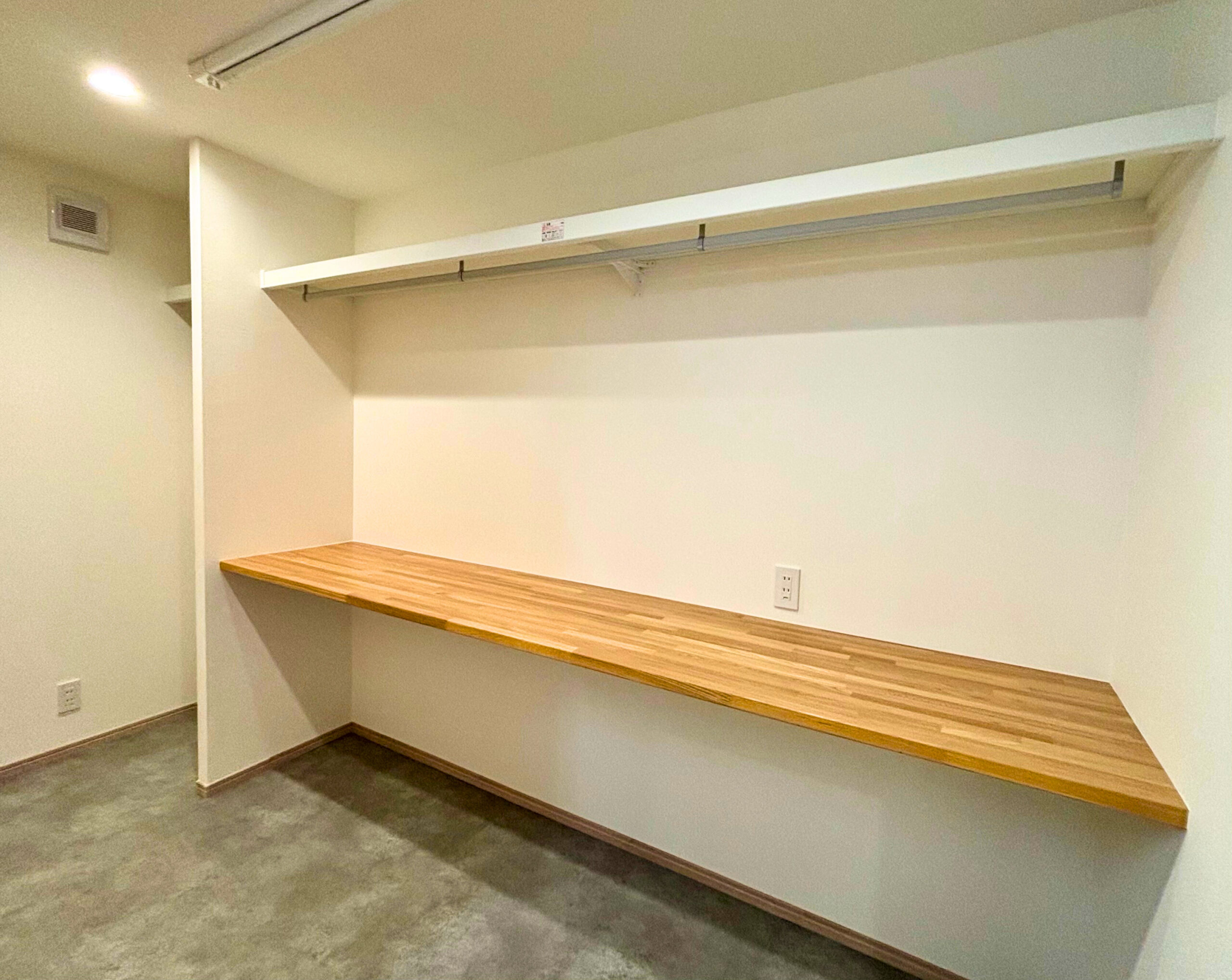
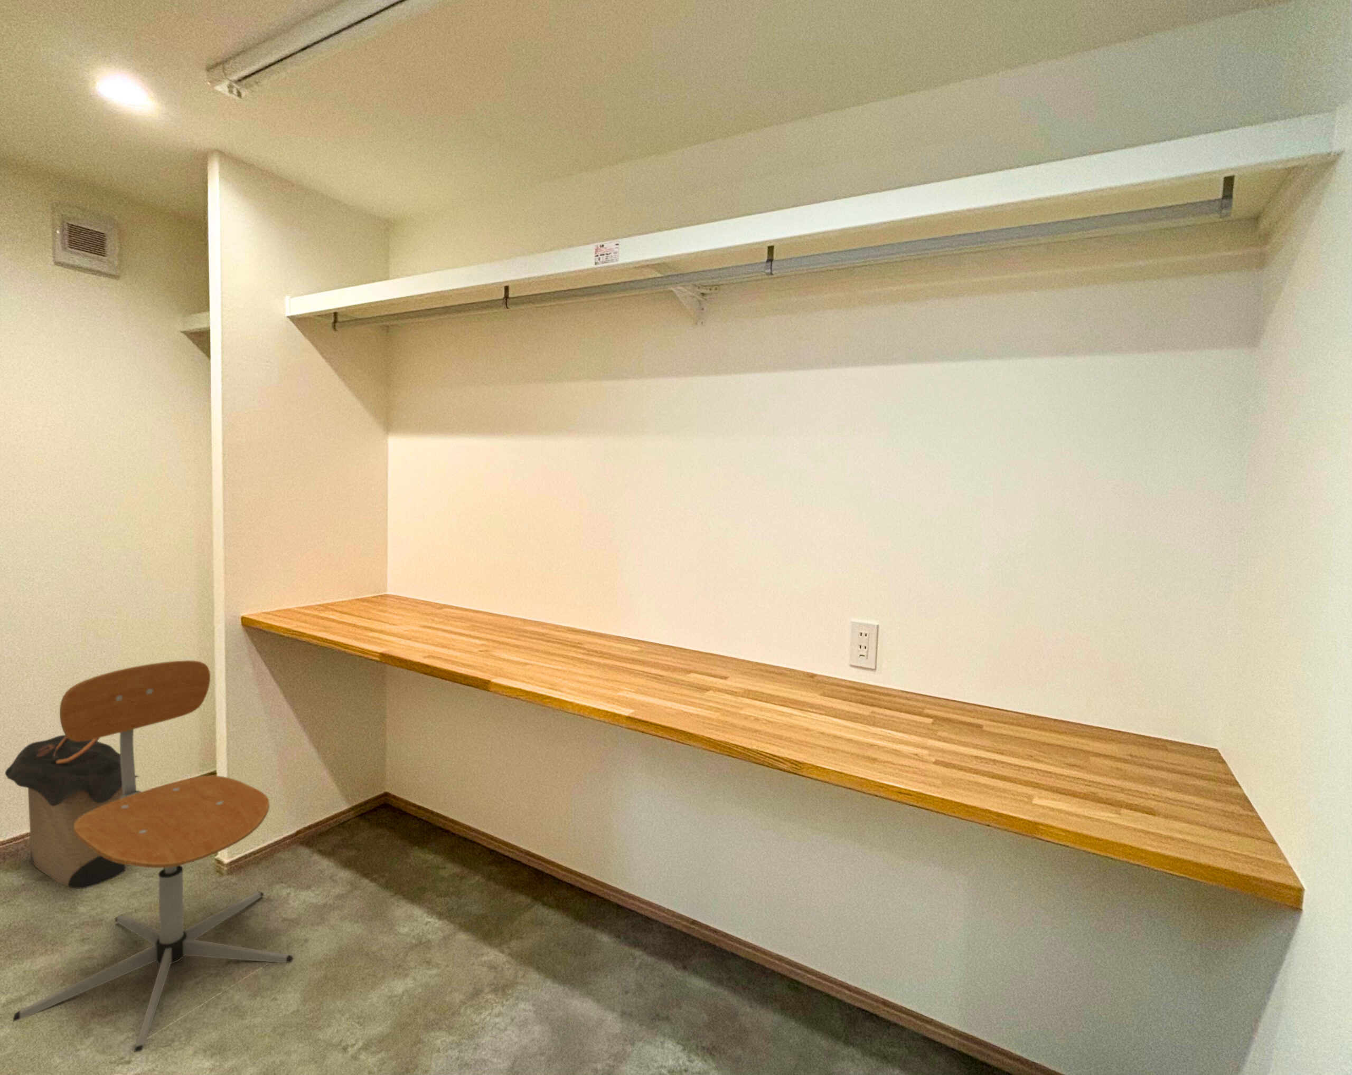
+ office chair [13,659,294,1053]
+ laundry hamper [4,735,140,890]
